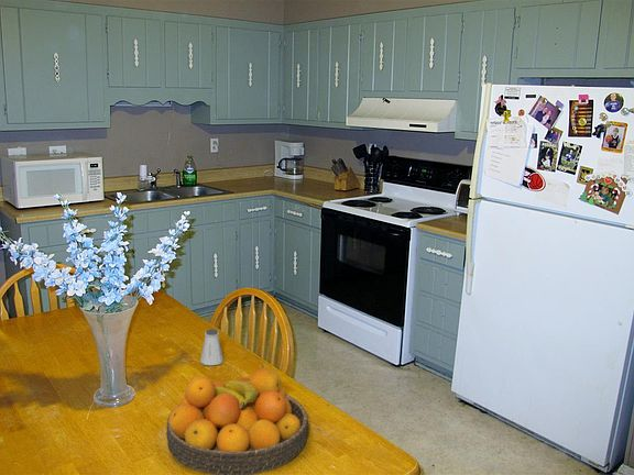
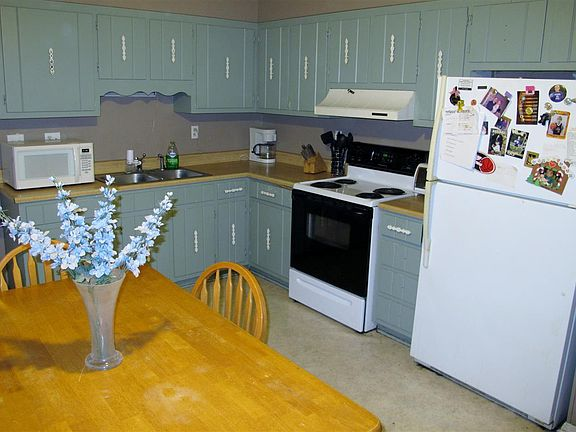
- fruit bowl [165,364,309,475]
- saltshaker [199,328,225,366]
